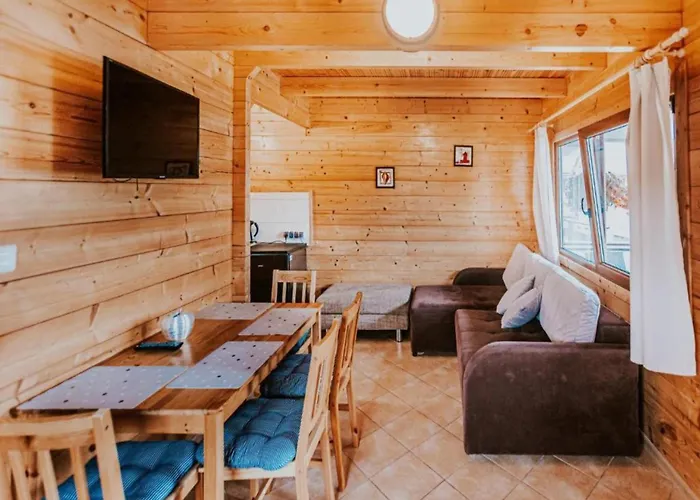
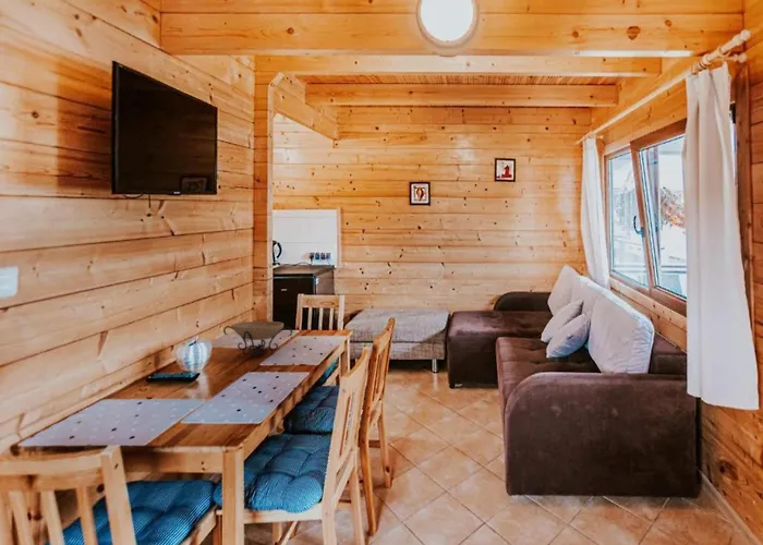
+ decorative bowl [222,320,293,359]
